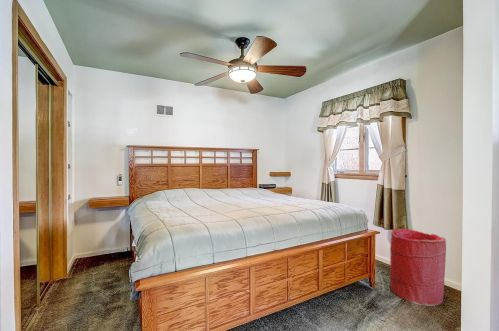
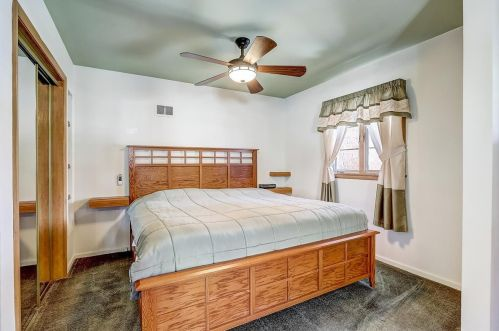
- laundry hamper [389,228,447,307]
